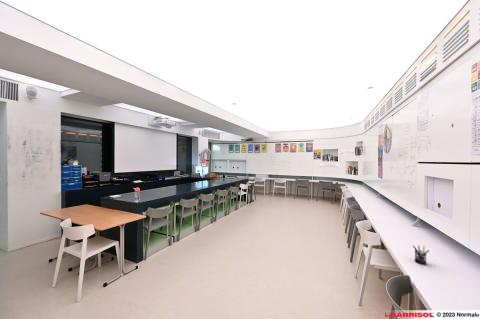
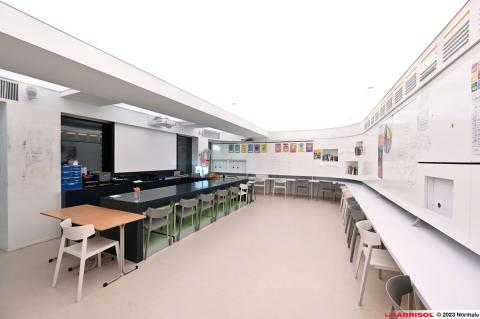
- pen holder [412,245,430,265]
